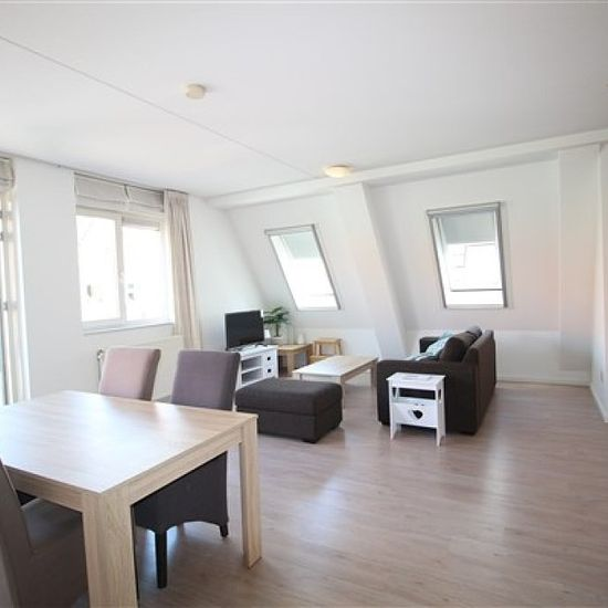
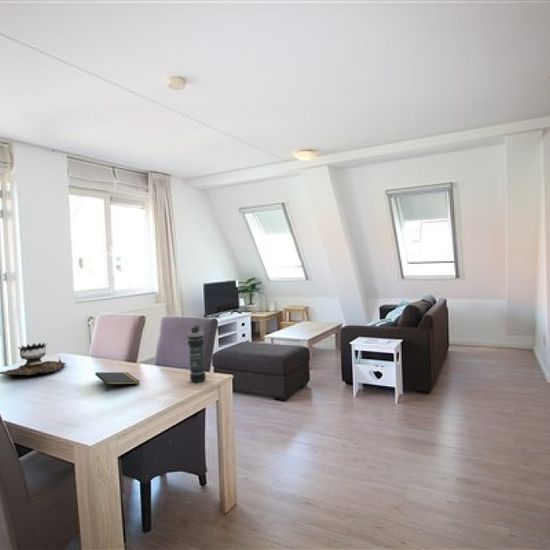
+ smoke grenade [187,324,207,383]
+ notepad [94,371,141,392]
+ brazier [0,341,67,376]
